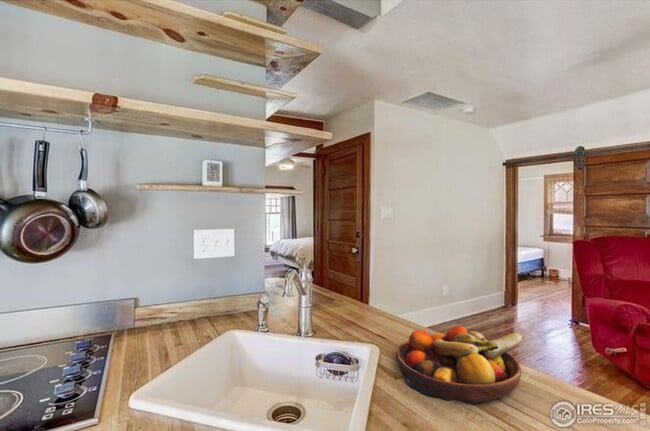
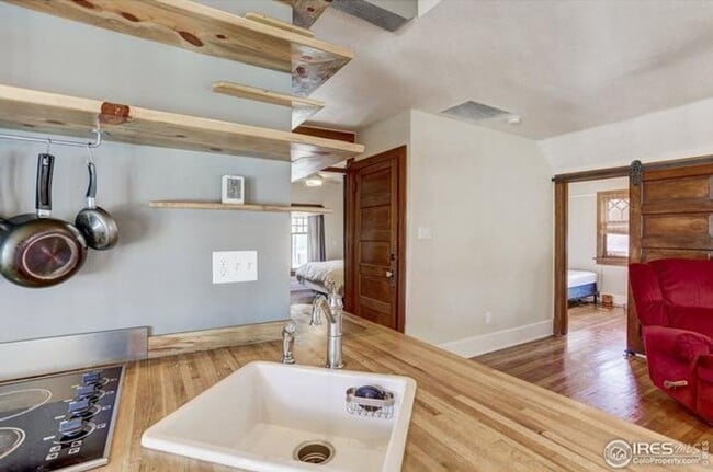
- fruit bowl [395,325,525,405]
